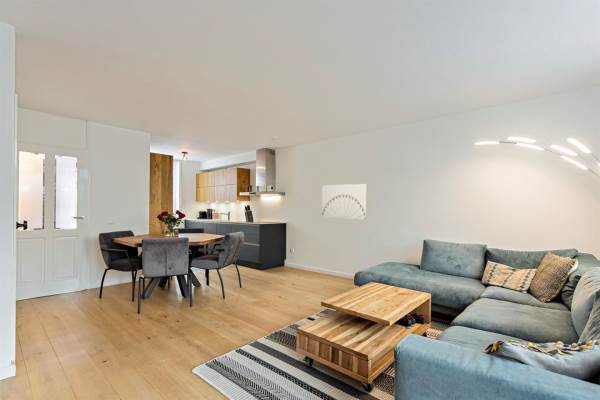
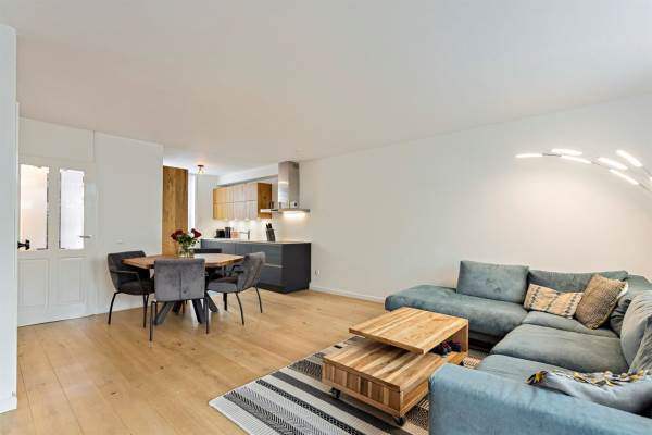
- wall art [321,183,367,220]
